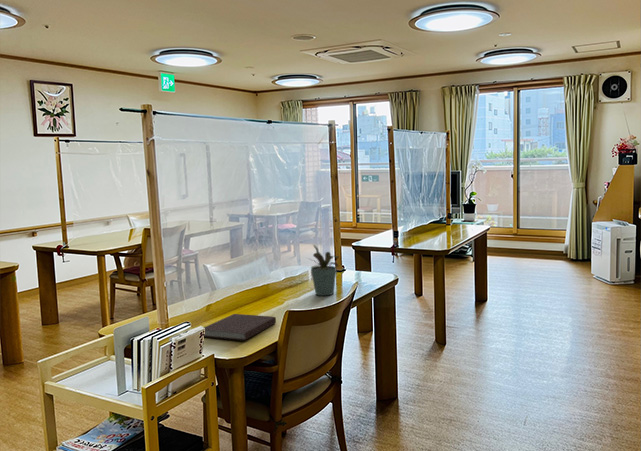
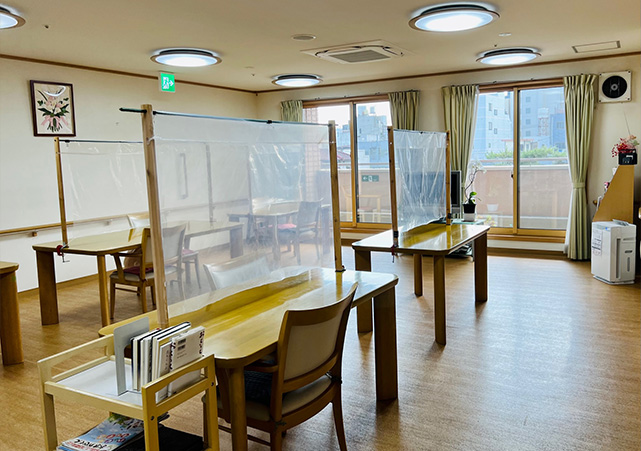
- notebook [203,313,277,342]
- potted plant [306,243,340,296]
